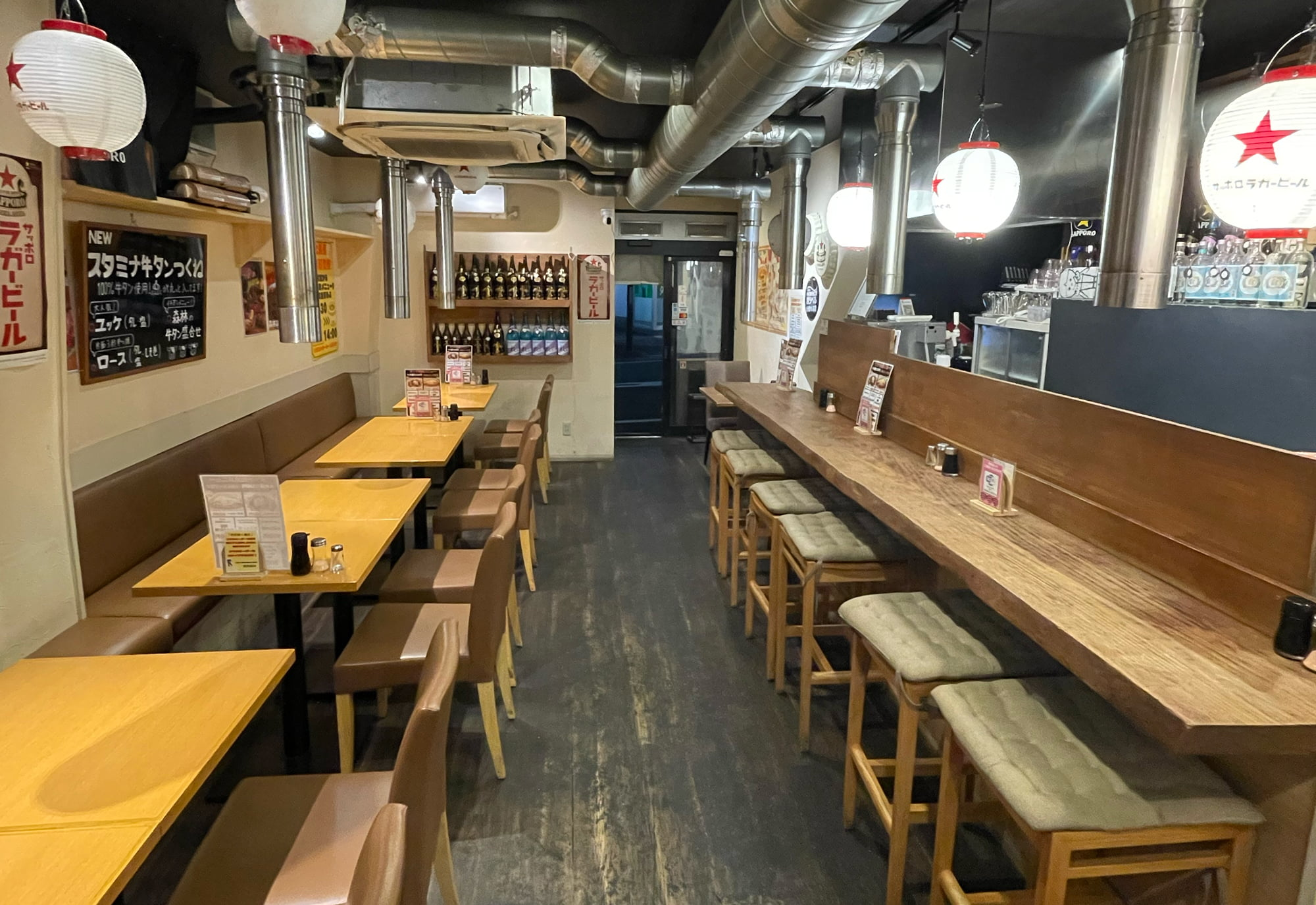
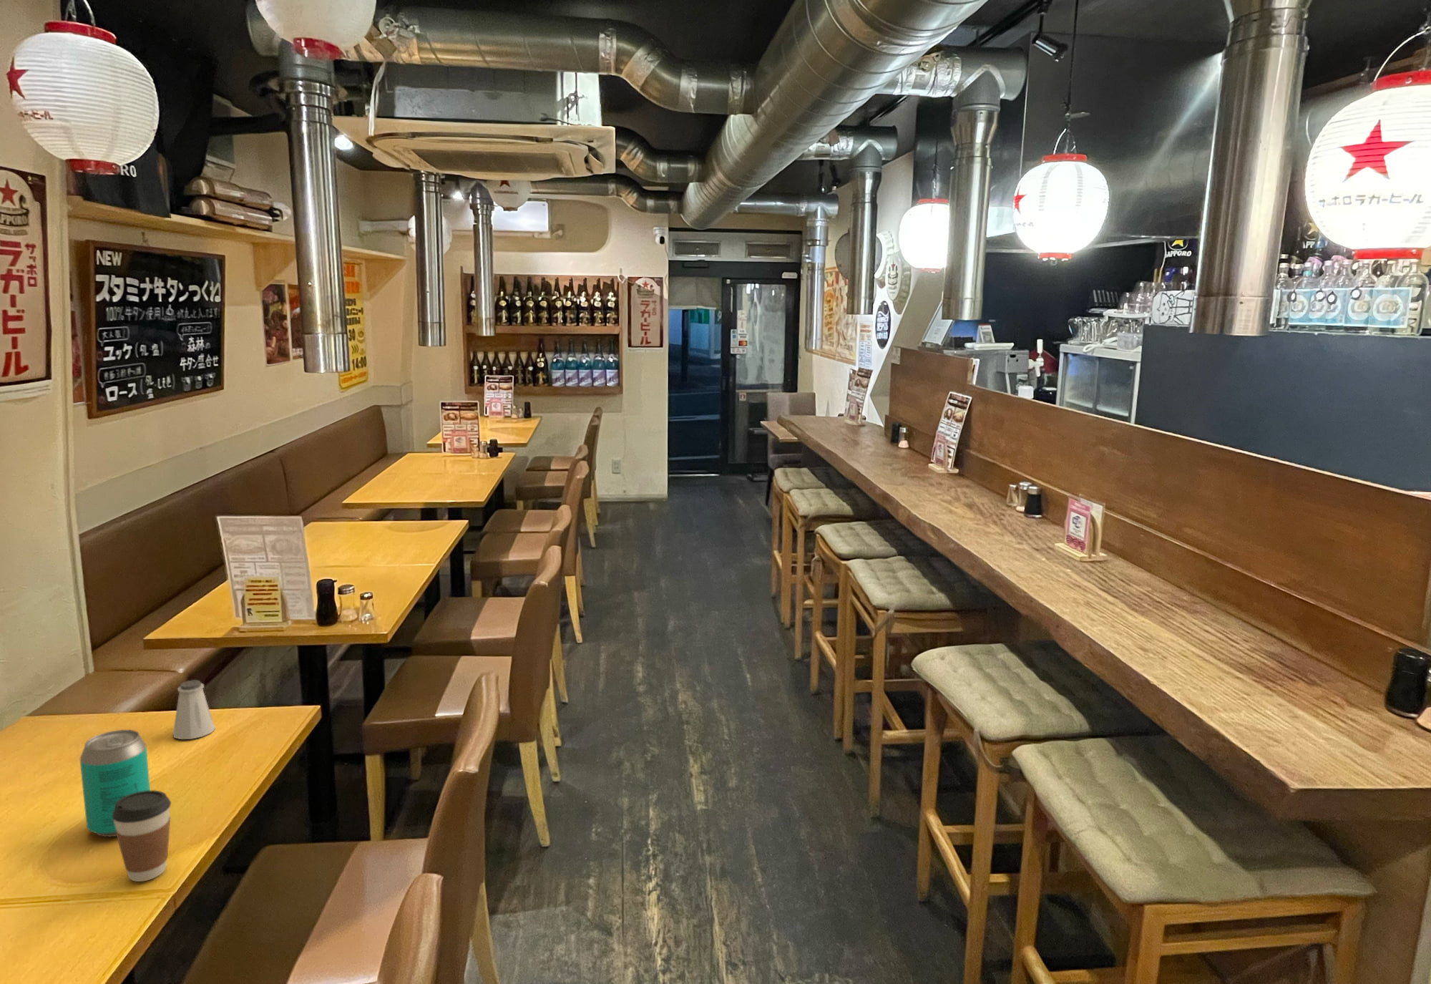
+ beverage can [79,730,151,837]
+ coffee cup [112,789,172,883]
+ saltshaker [173,680,216,740]
